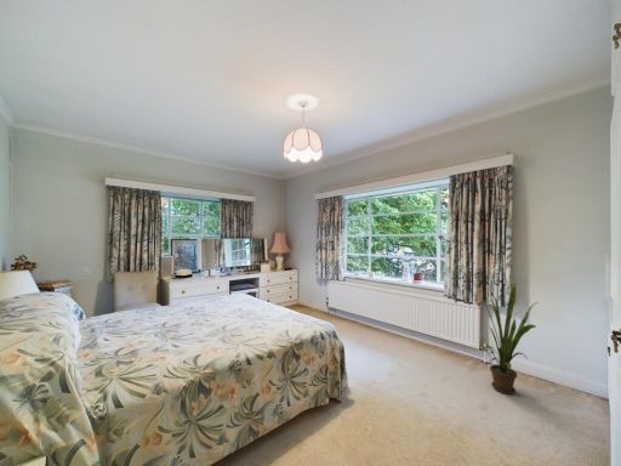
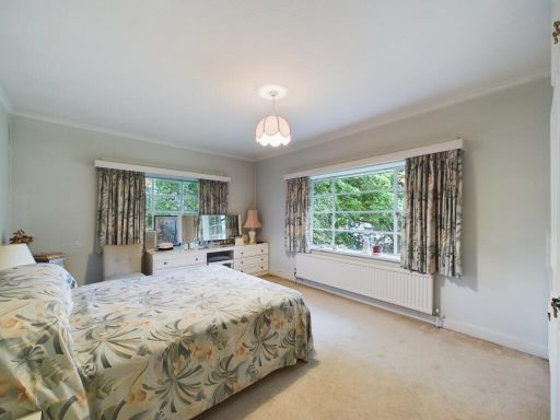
- house plant [473,283,539,396]
